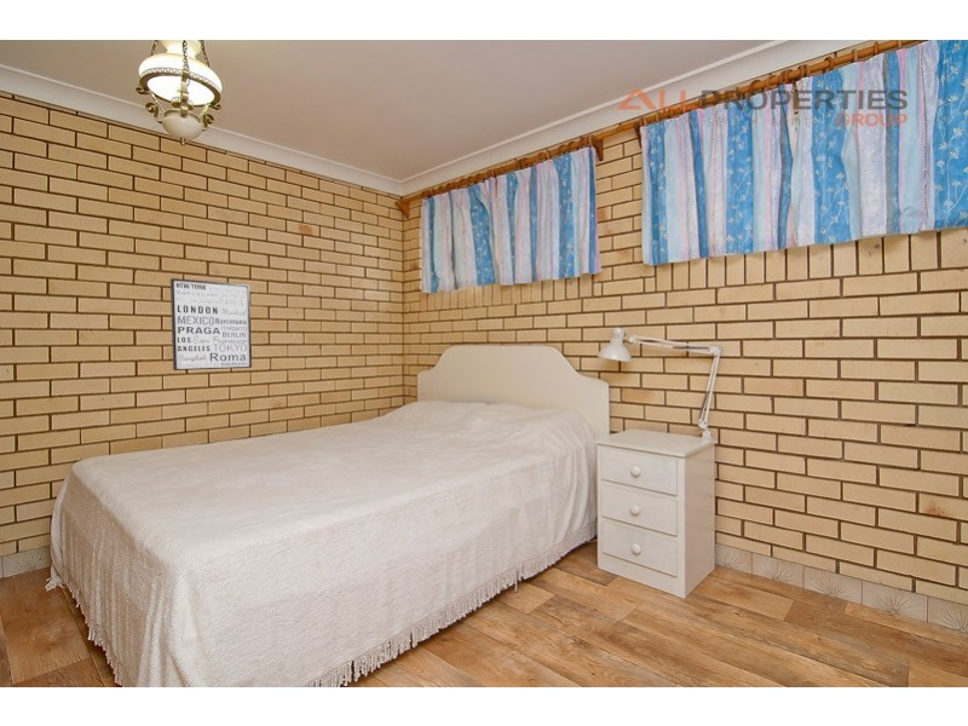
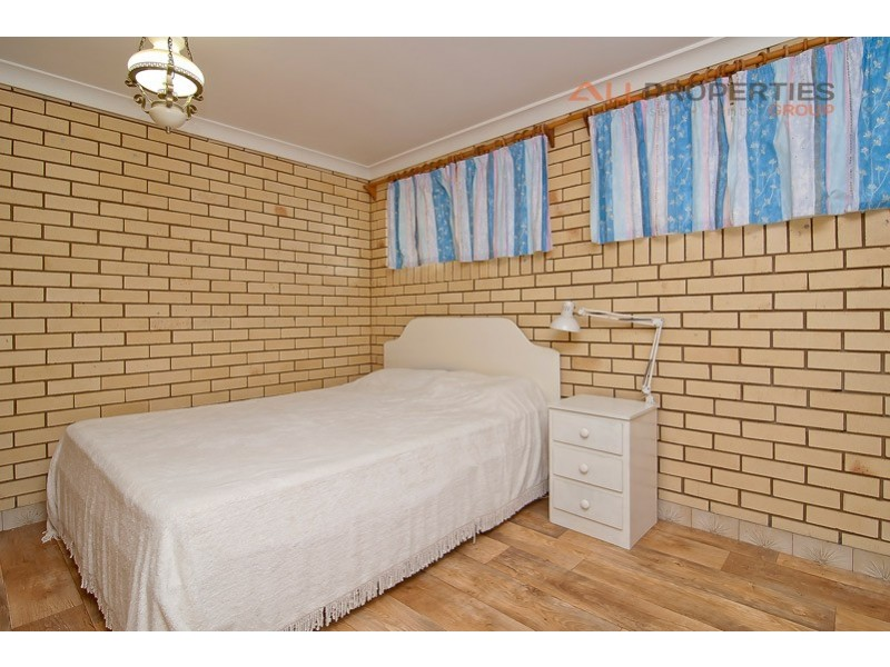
- wall art [169,277,253,371]
